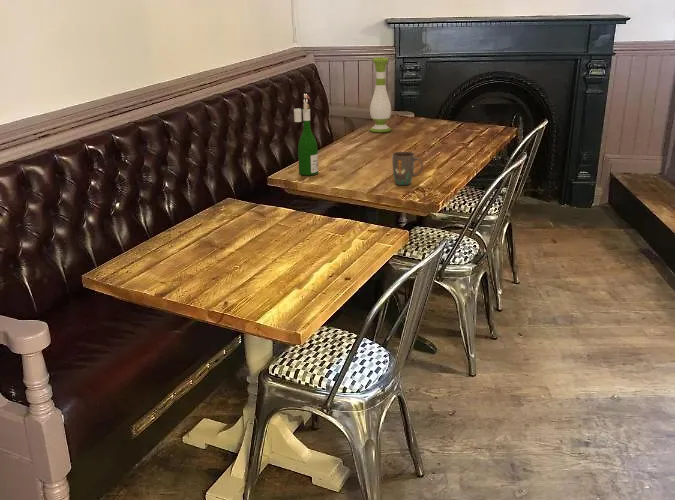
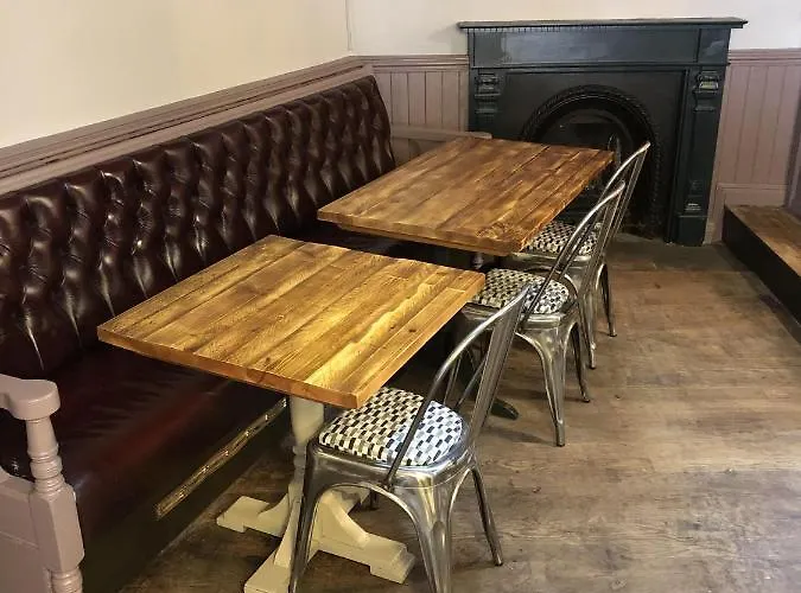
- mug [391,151,424,186]
- vase [369,57,392,133]
- wine bottle [293,93,319,176]
